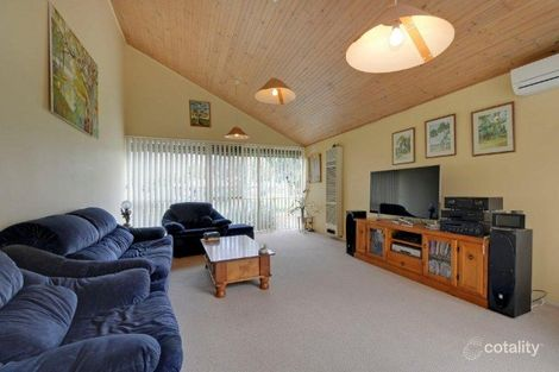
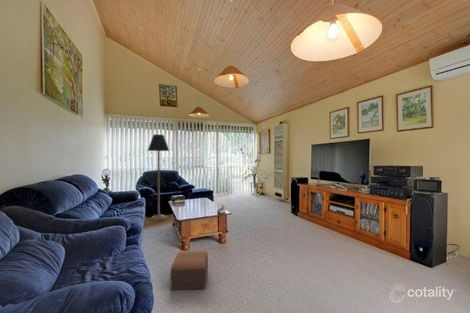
+ floor lamp [147,133,170,222]
+ footstool [170,250,209,291]
